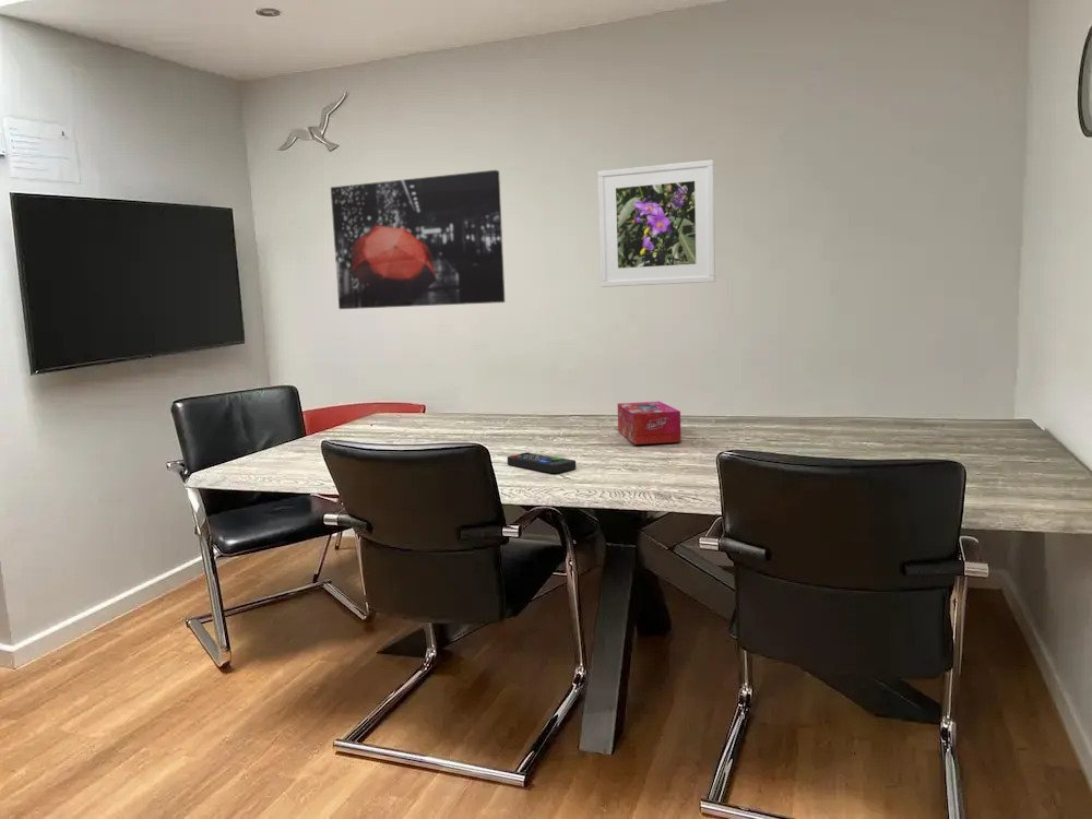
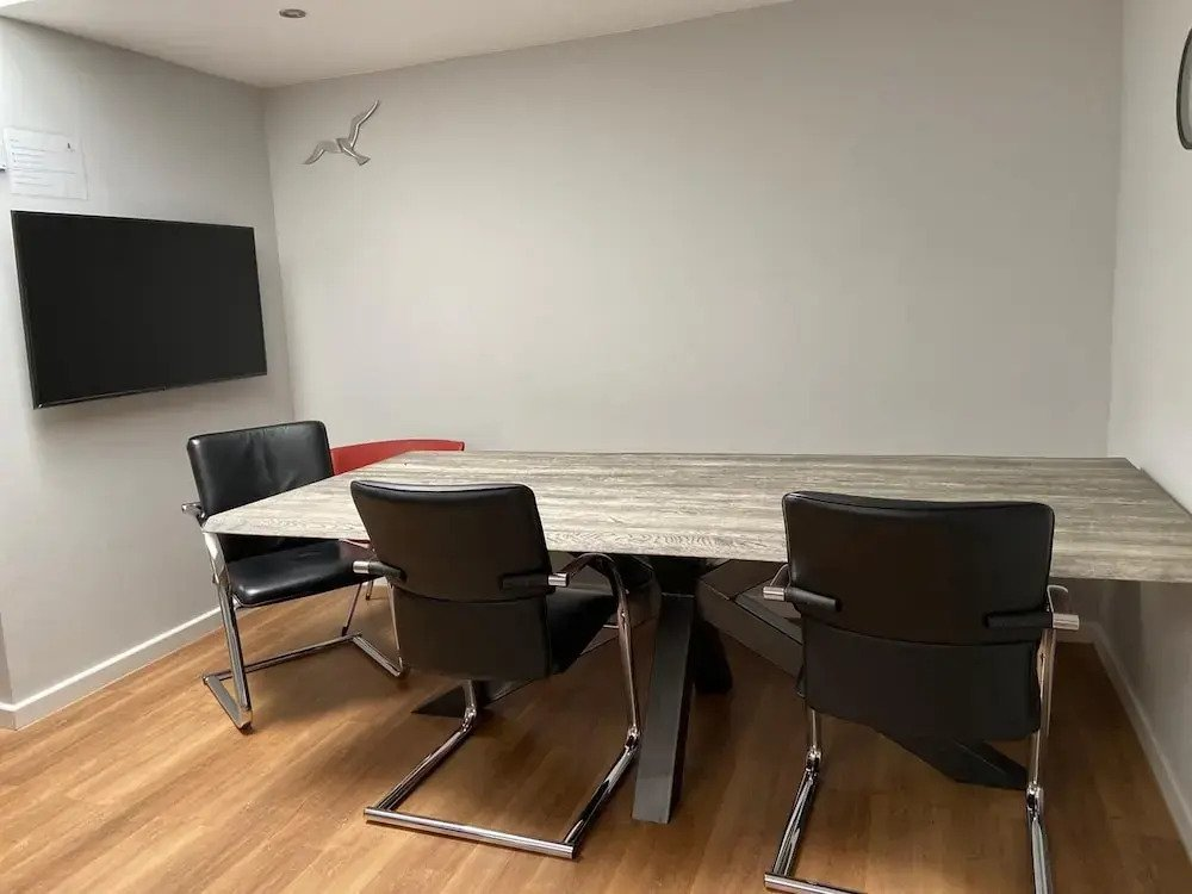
- tissue box [617,401,682,446]
- wall art [330,169,506,310]
- remote control [507,451,577,474]
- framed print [596,159,716,288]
